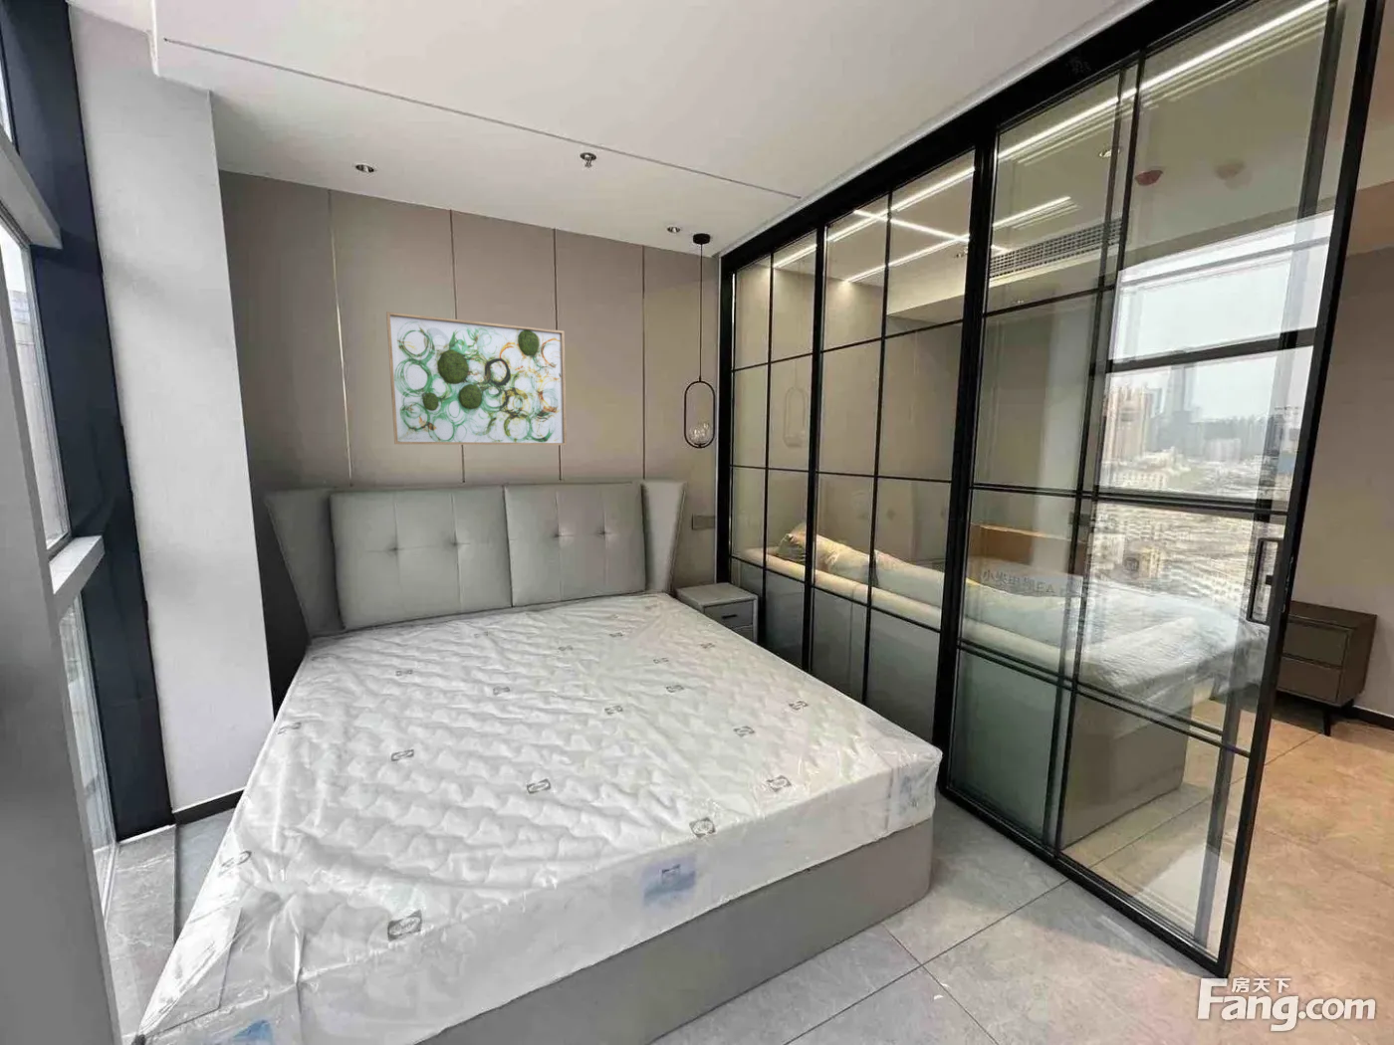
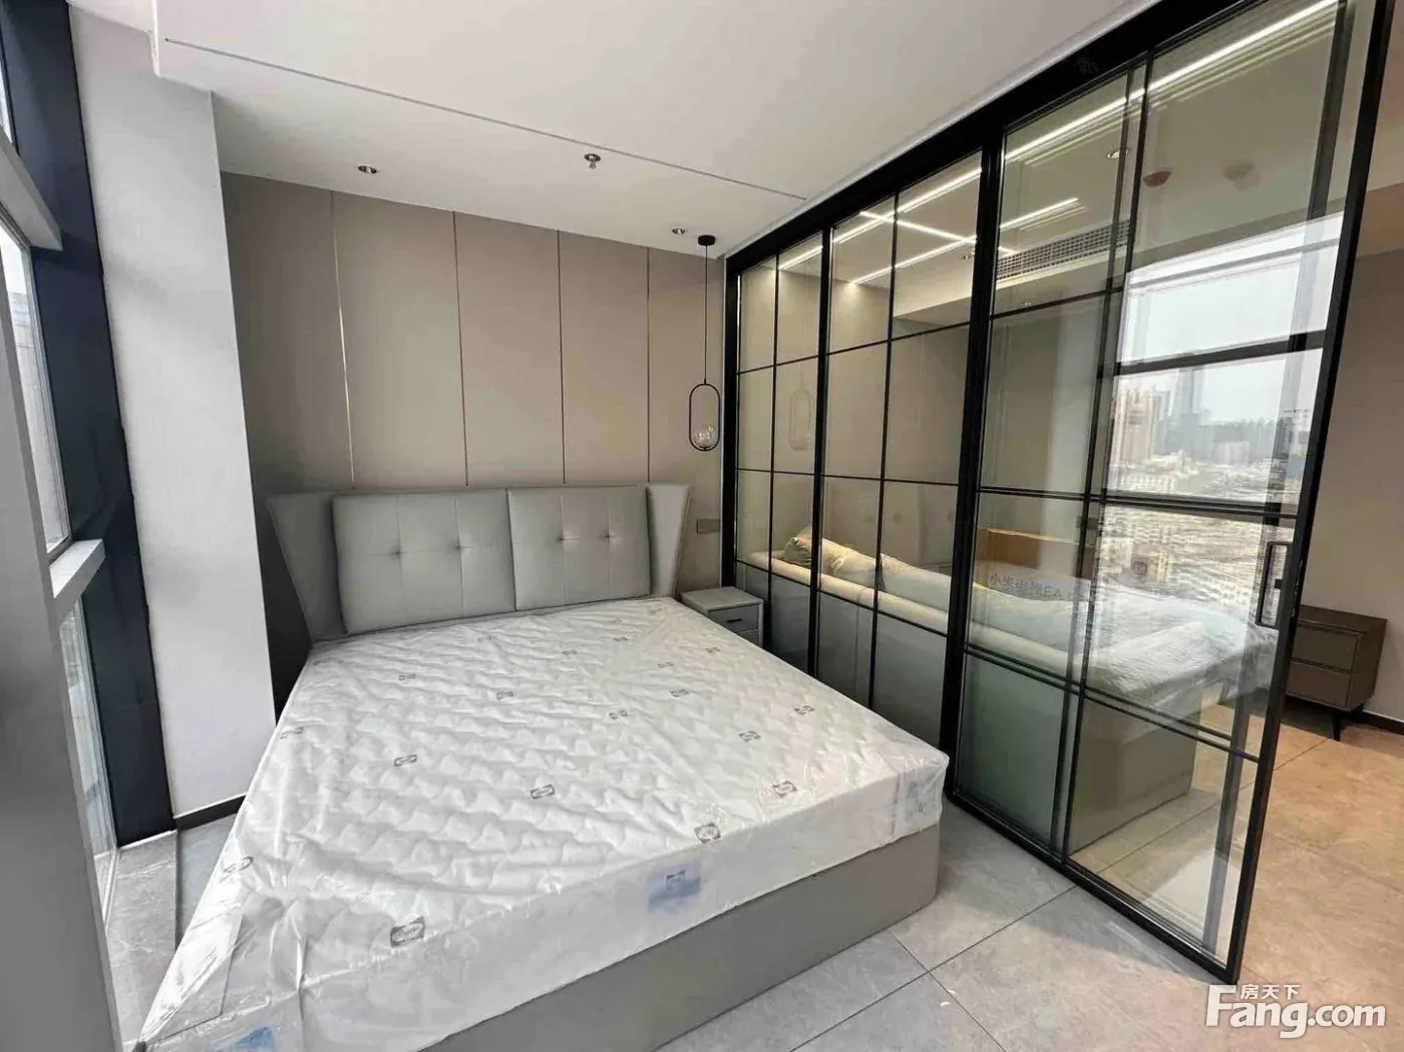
- wall art [385,311,567,446]
